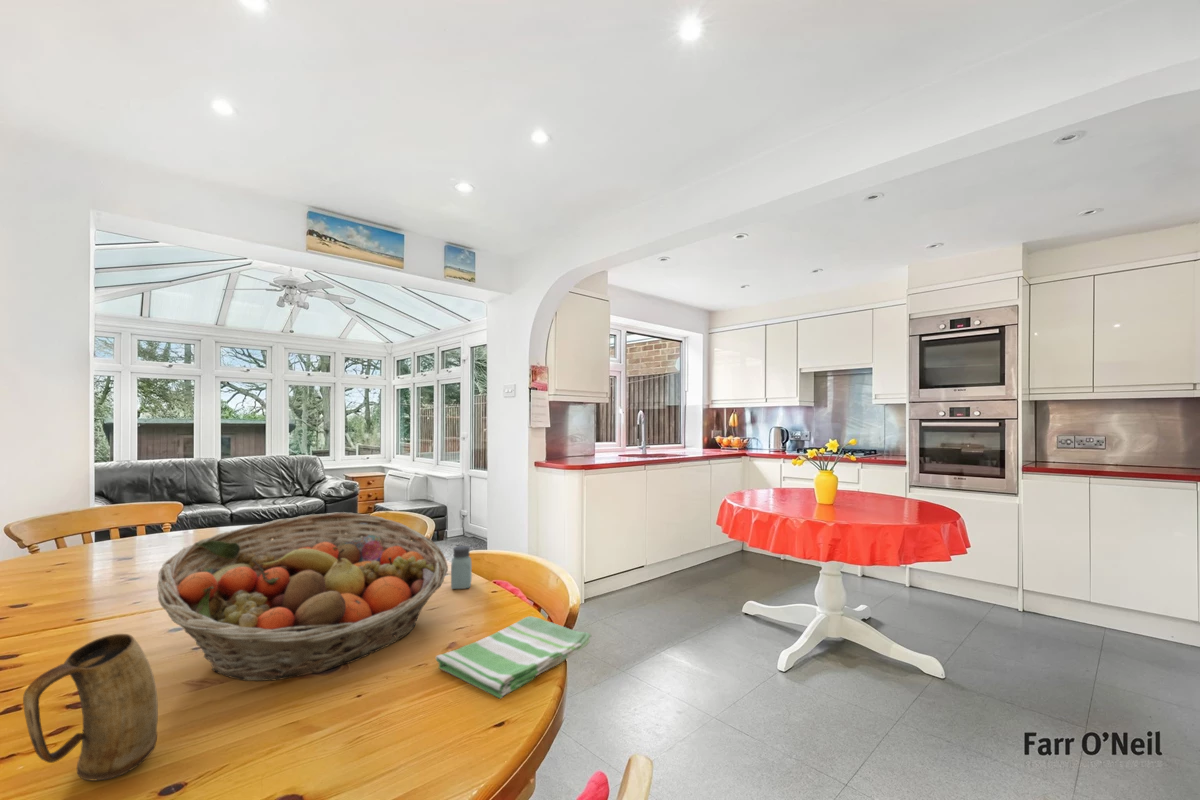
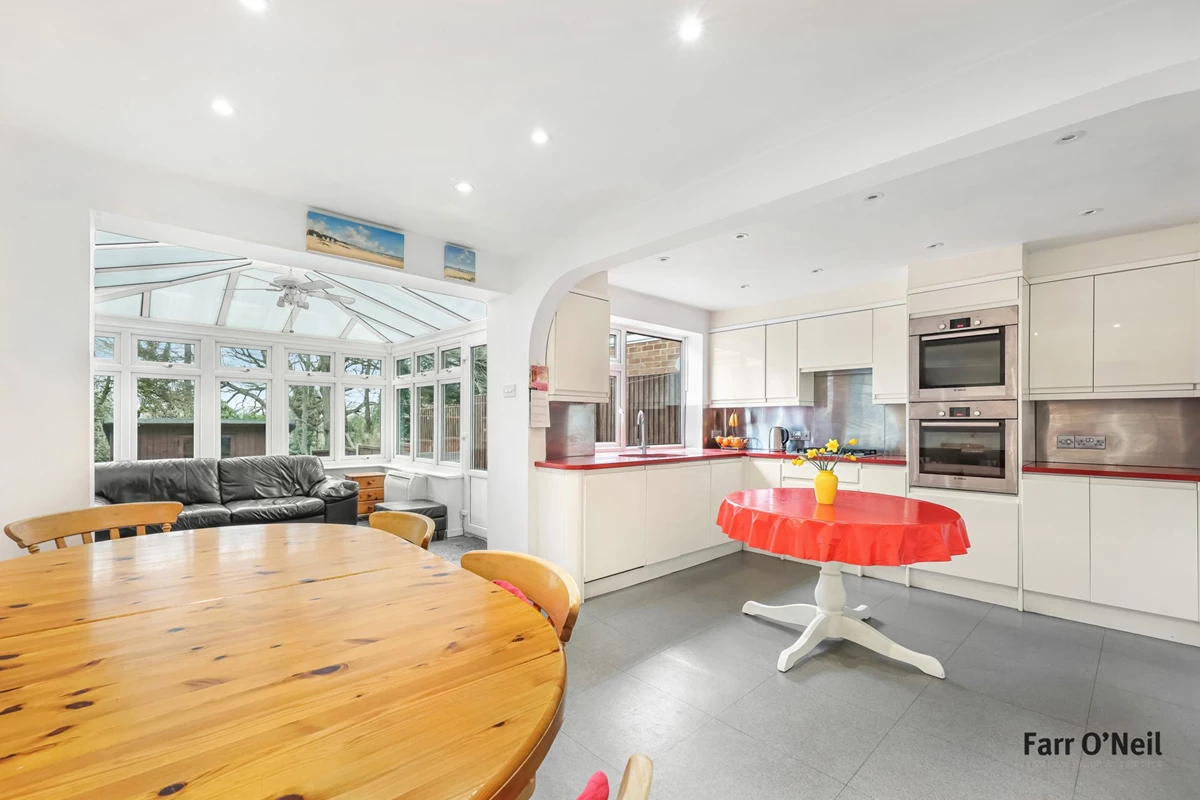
- fruit basket [157,511,449,682]
- saltshaker [450,545,473,590]
- mug [22,633,159,782]
- dish towel [435,615,593,700]
